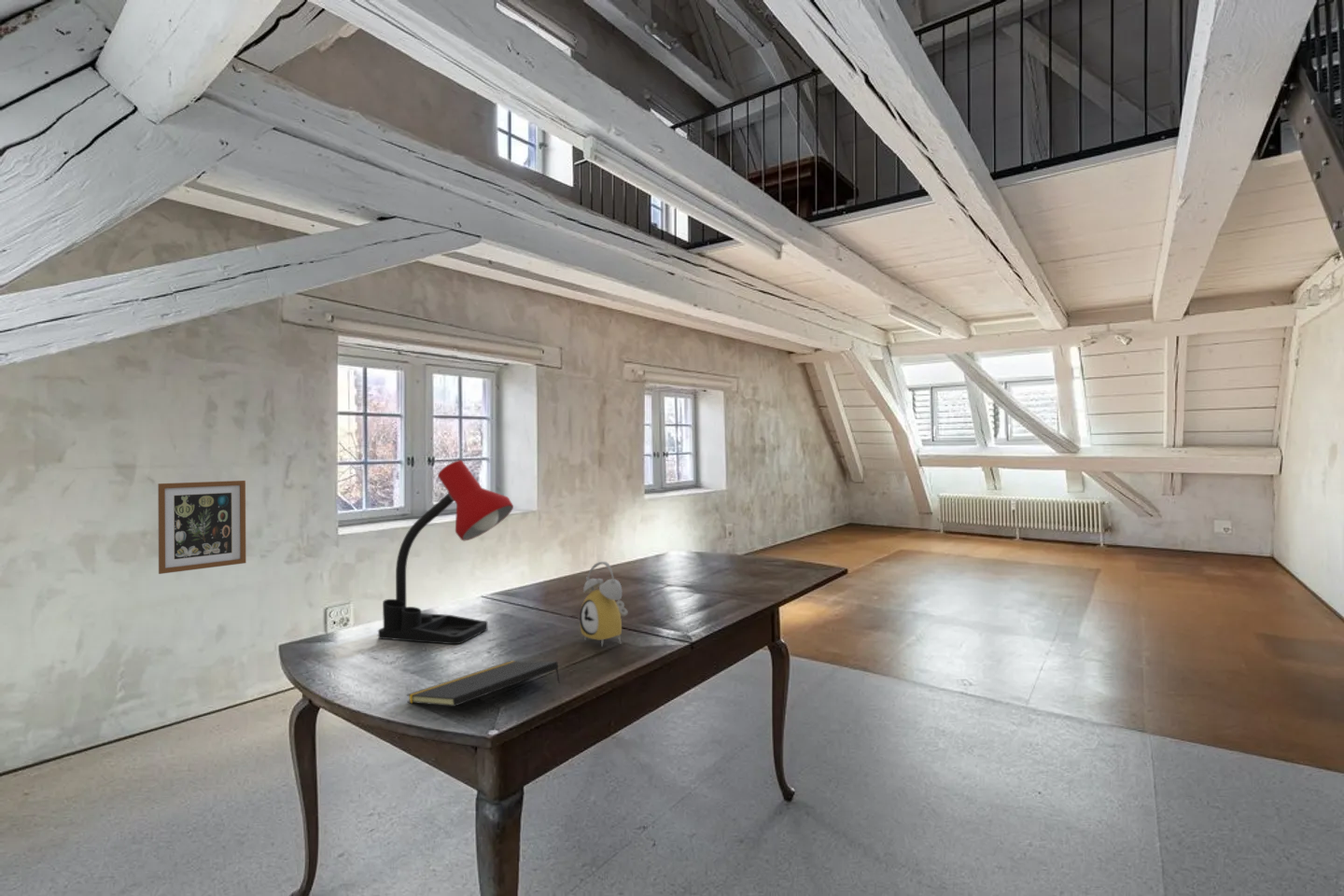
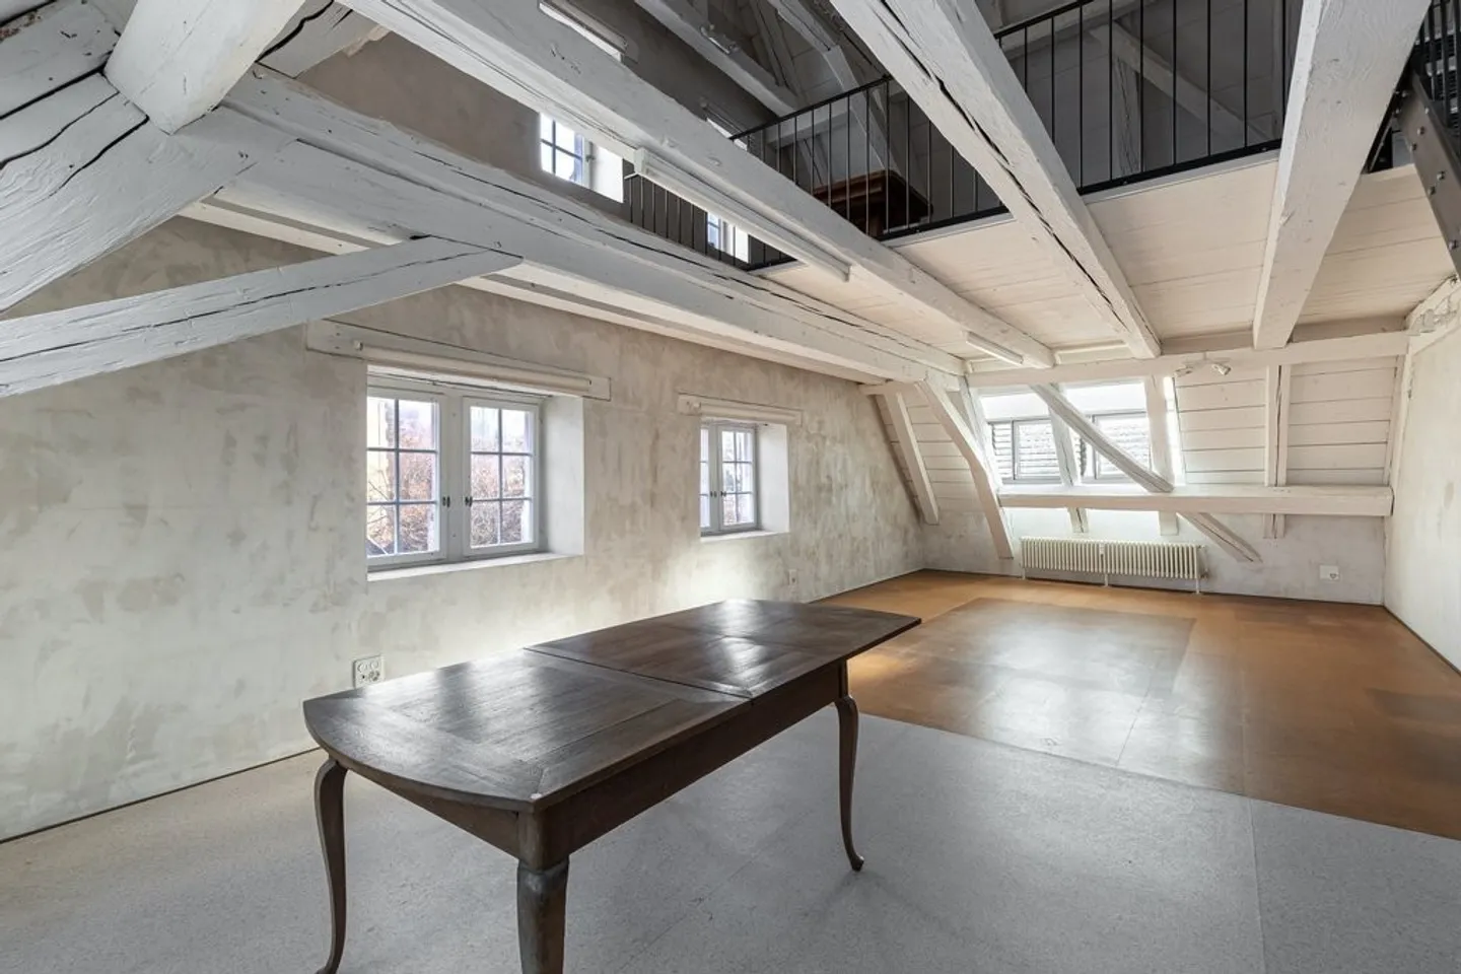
- notepad [406,660,561,707]
- alarm clock [579,561,629,648]
- wall art [157,480,247,575]
- desk lamp [377,459,514,645]
